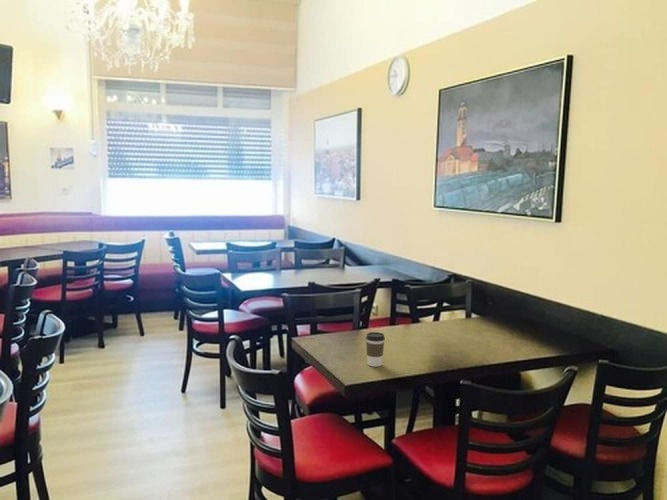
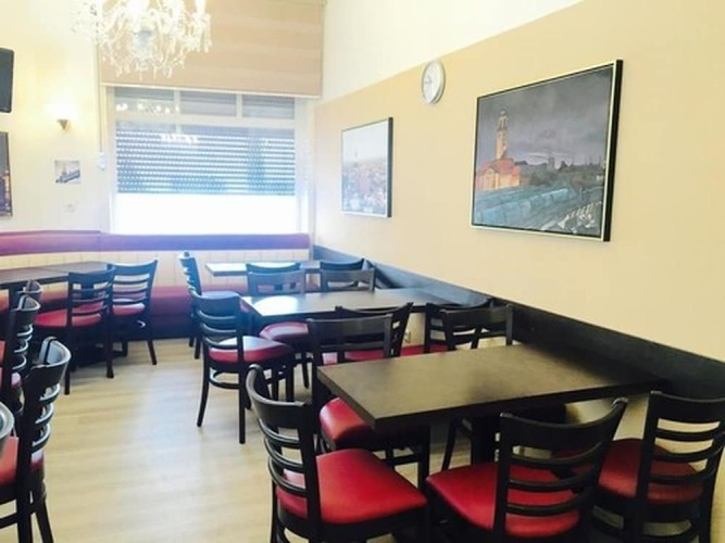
- coffee cup [365,331,386,368]
